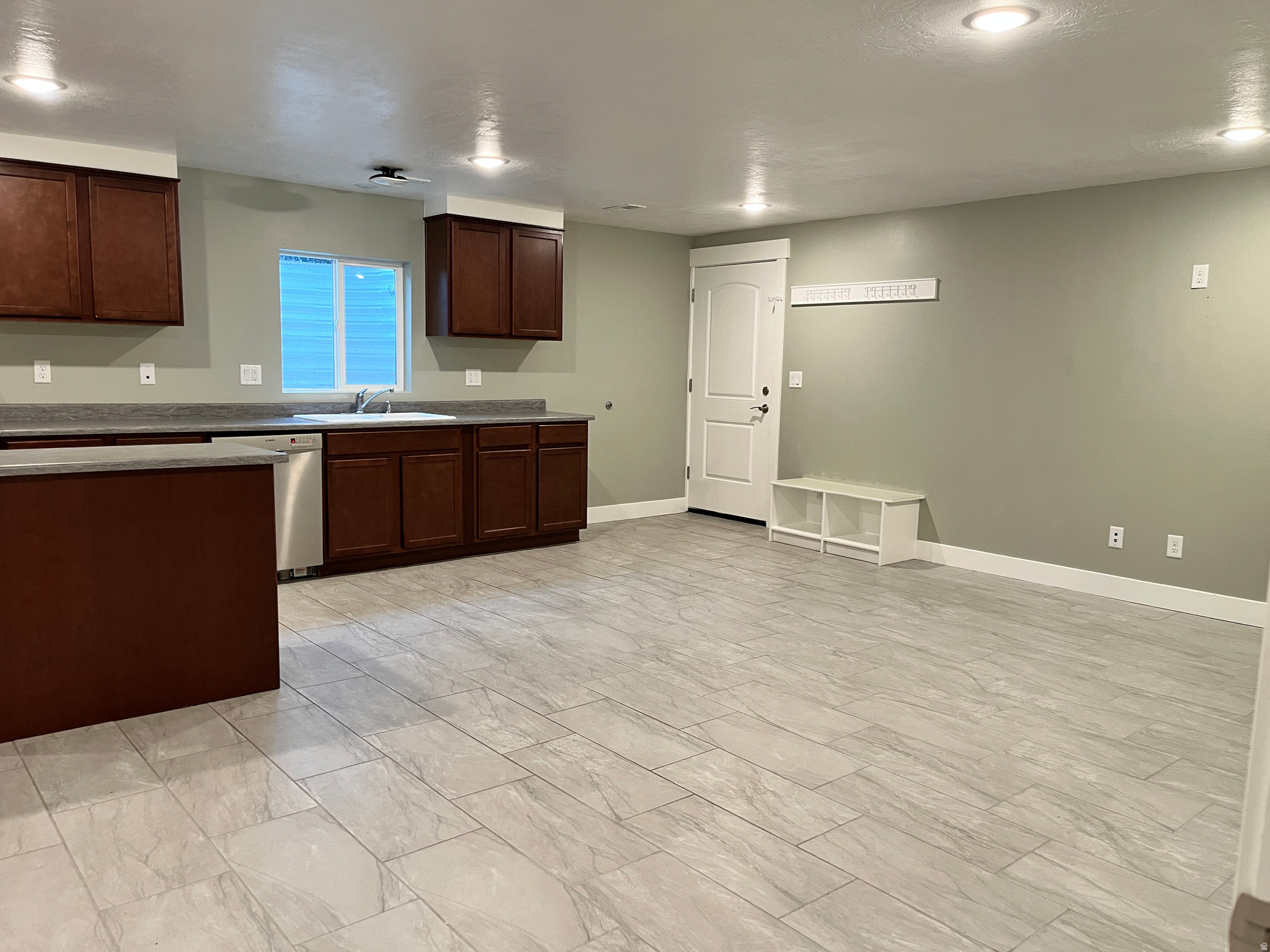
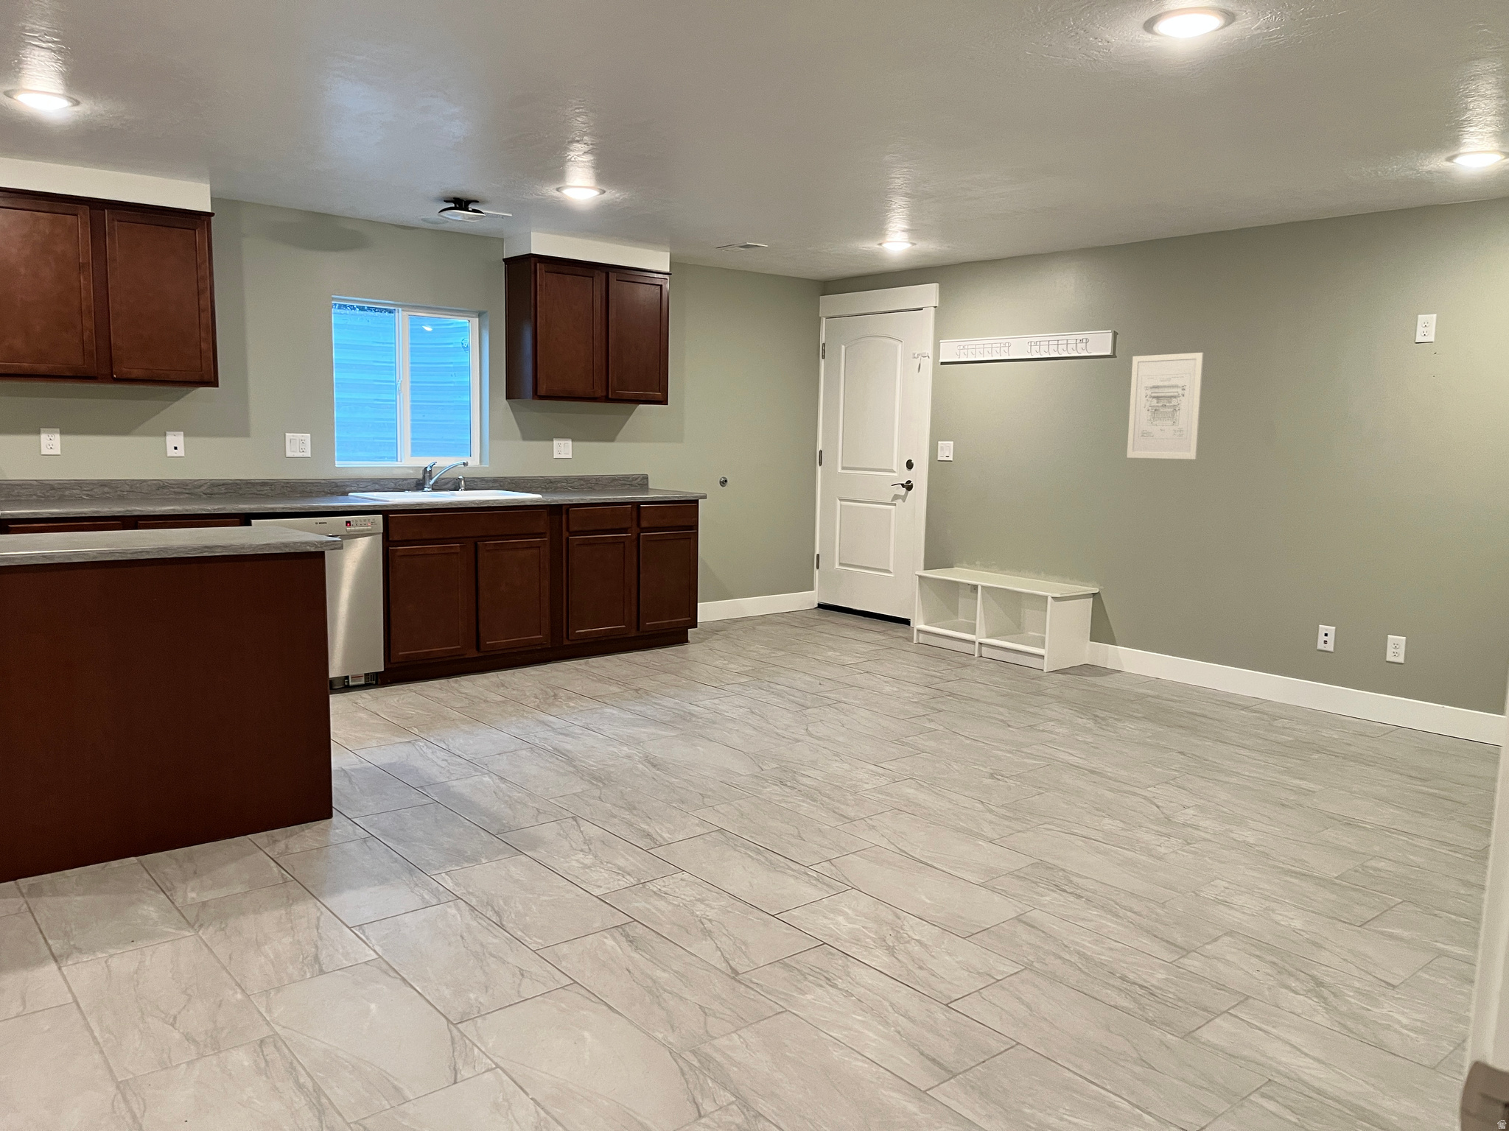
+ wall art [1126,352,1204,460]
